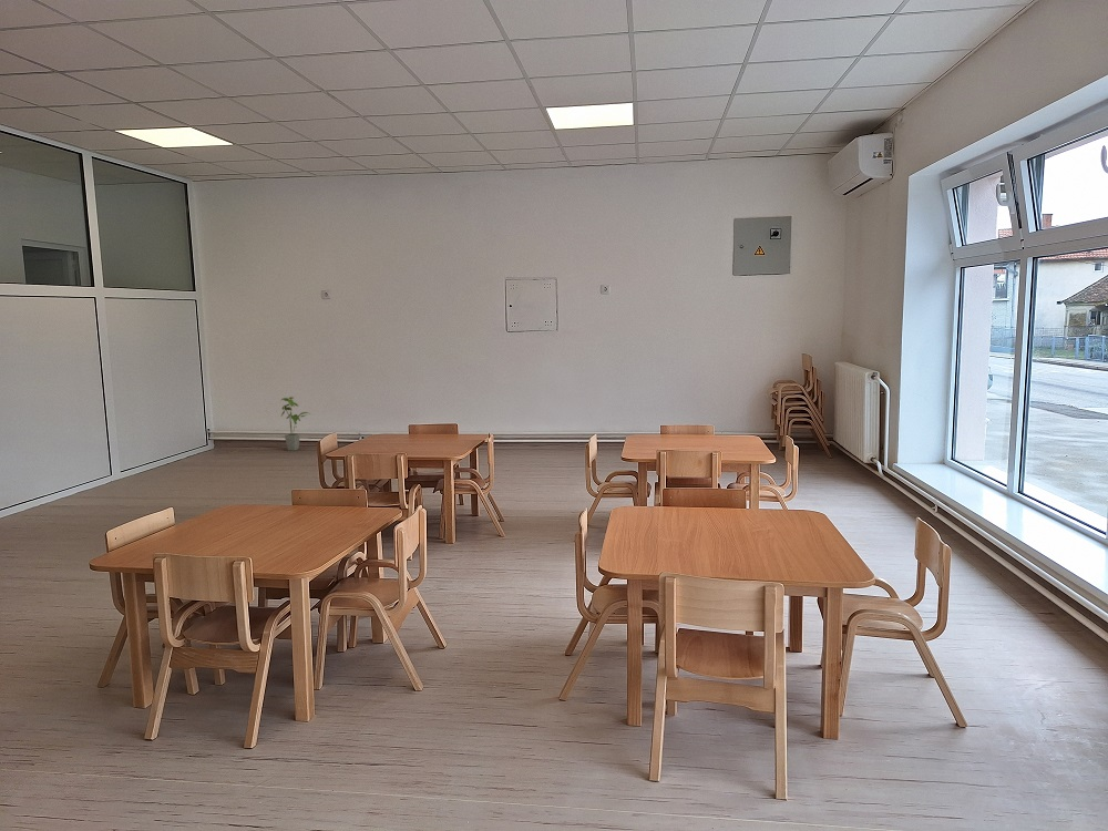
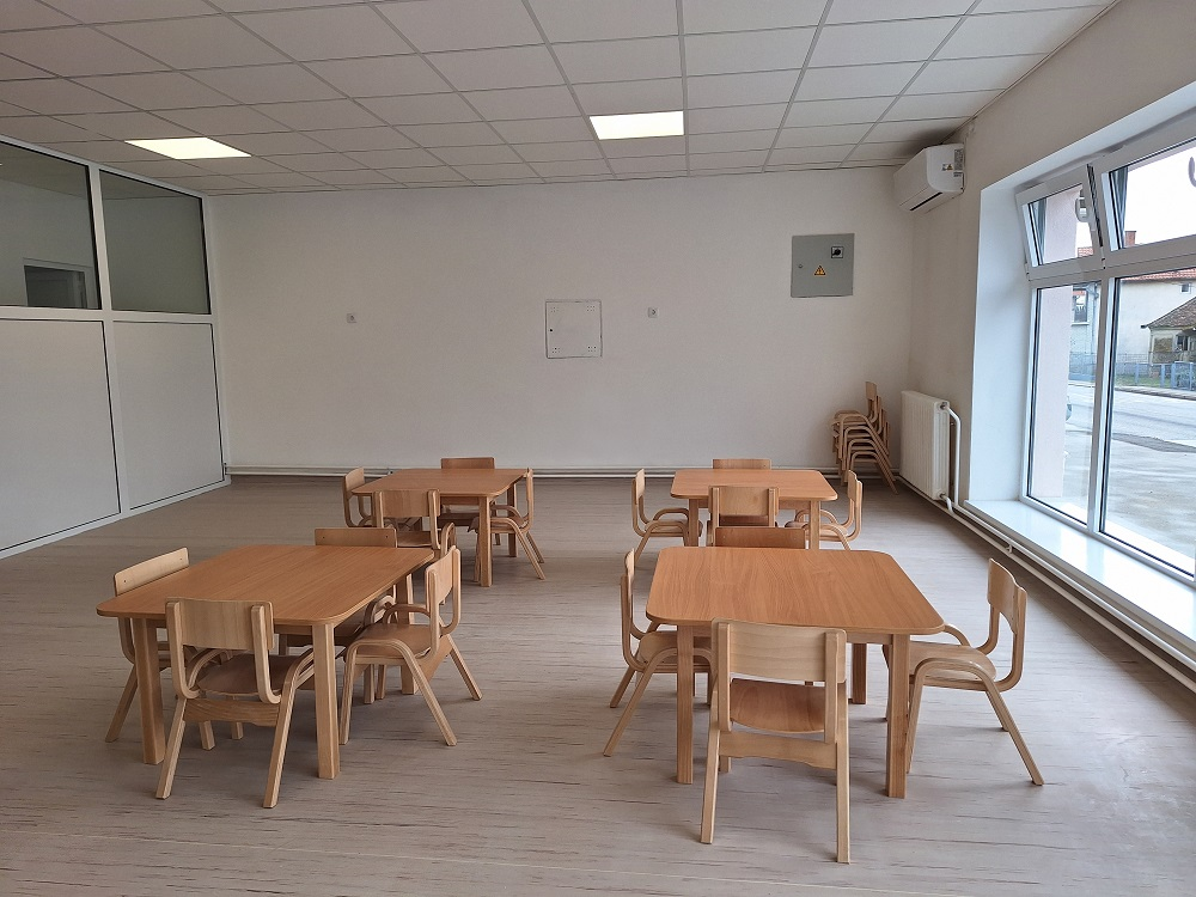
- house plant [279,396,311,452]
